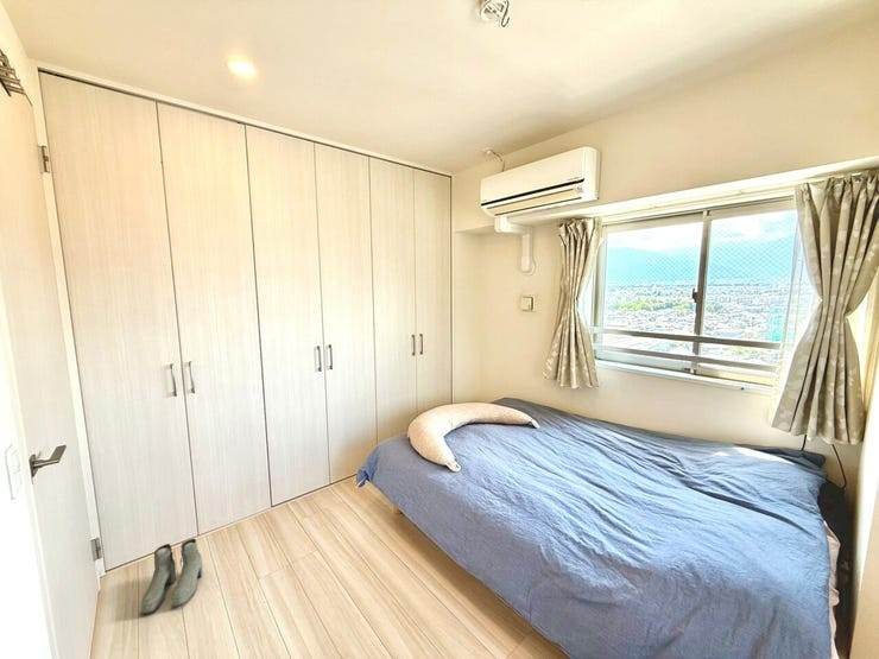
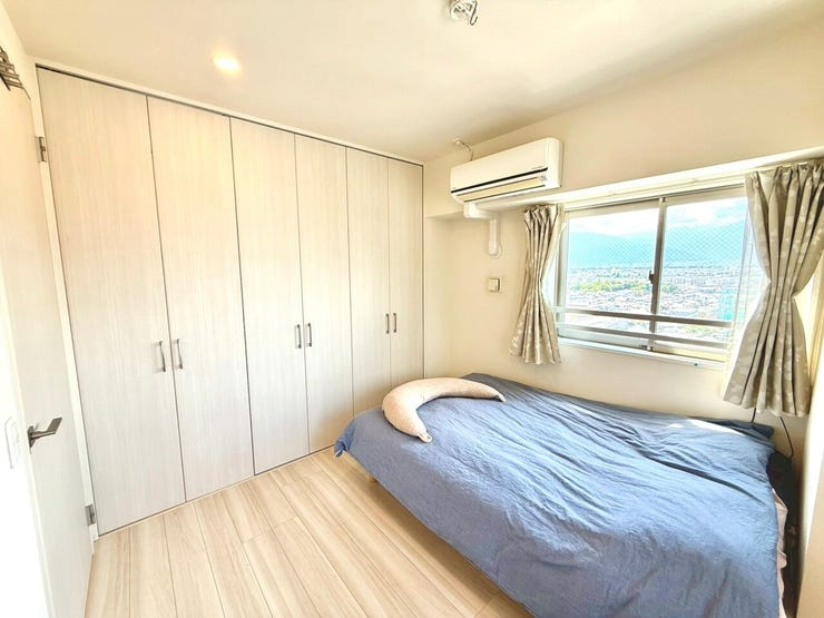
- boots [140,538,203,615]
